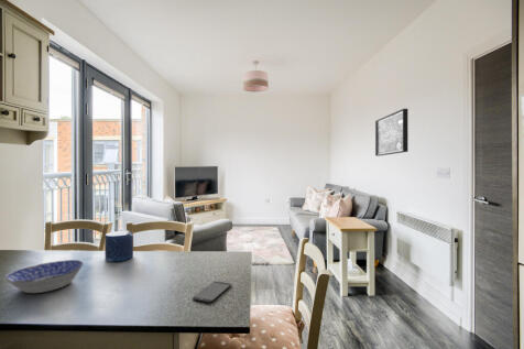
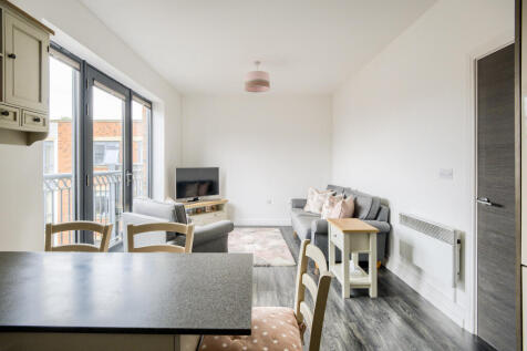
- smartphone [192,281,232,304]
- candle [103,230,134,263]
- bowl [4,259,84,294]
- wall art [374,108,410,157]
